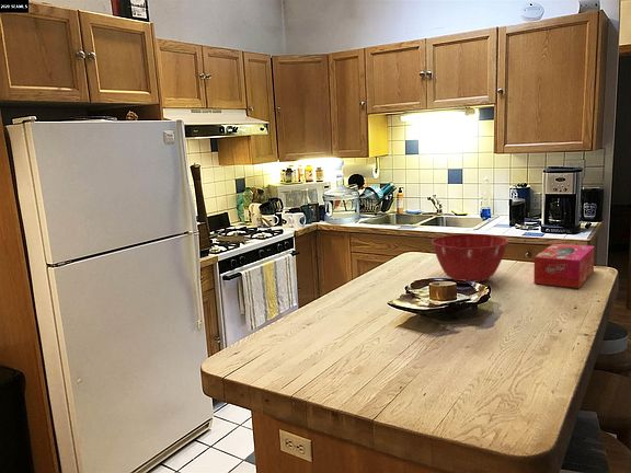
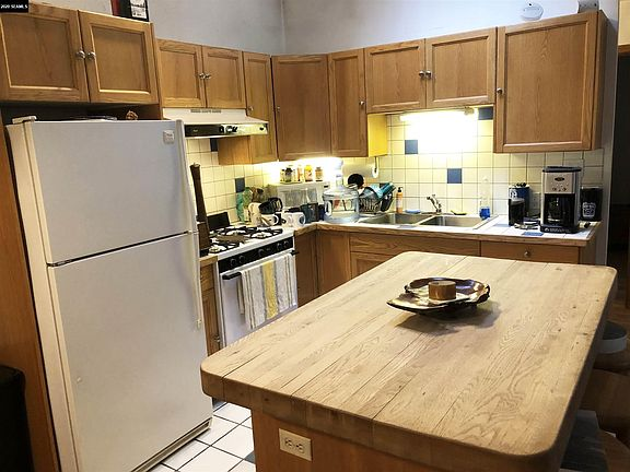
- mixing bowl [431,233,509,284]
- tissue box [532,243,595,289]
